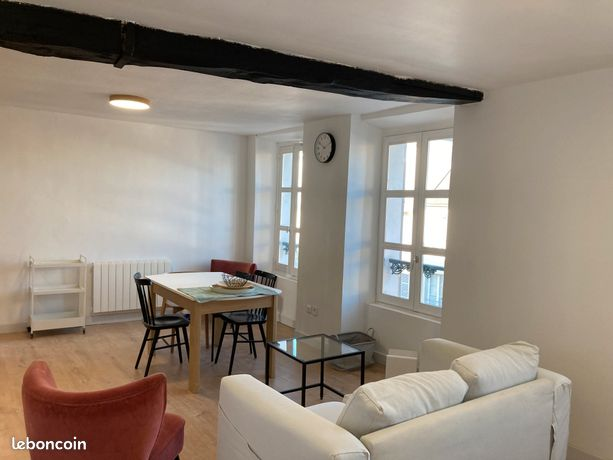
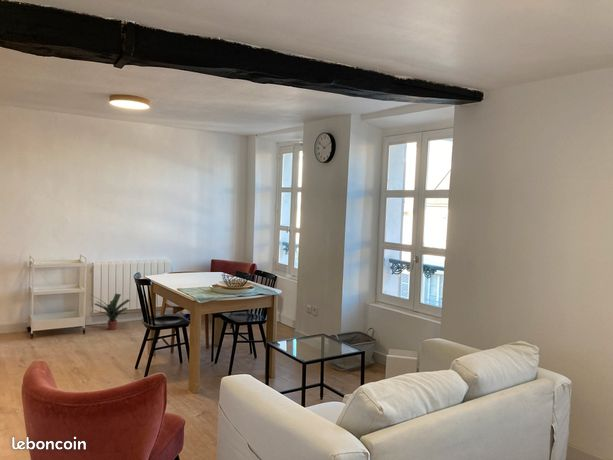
+ potted plant [89,292,131,331]
